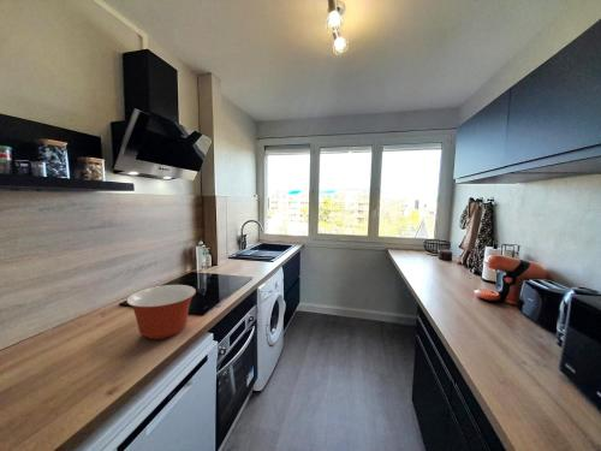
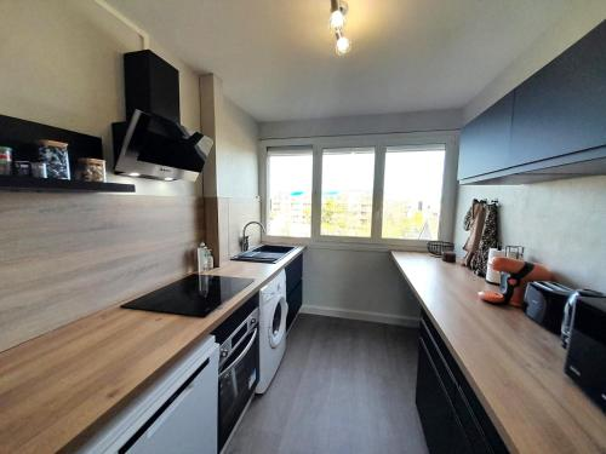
- mixing bowl [125,284,197,340]
